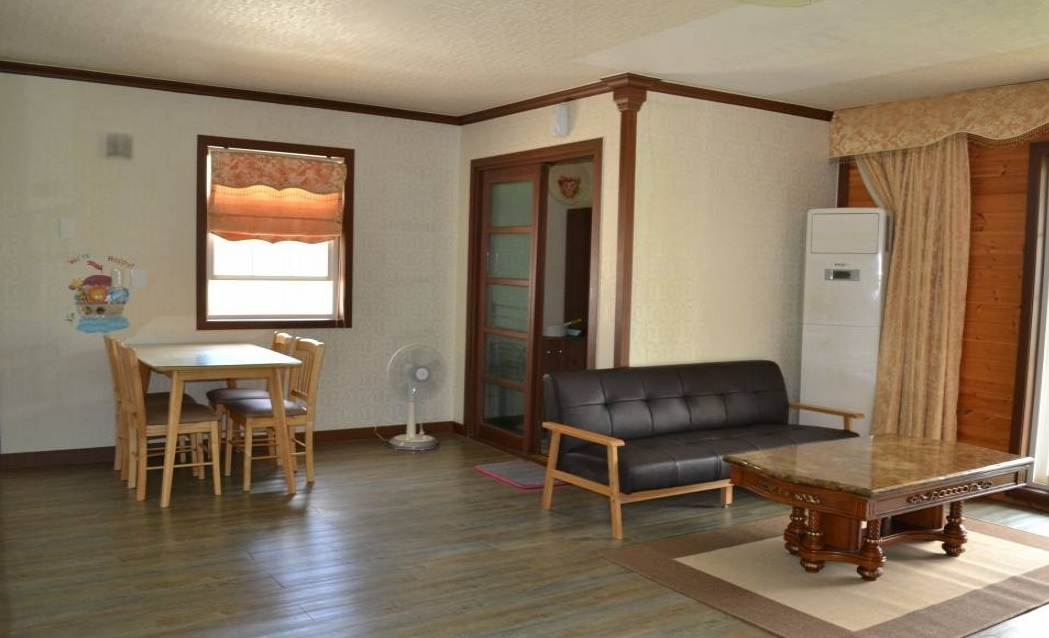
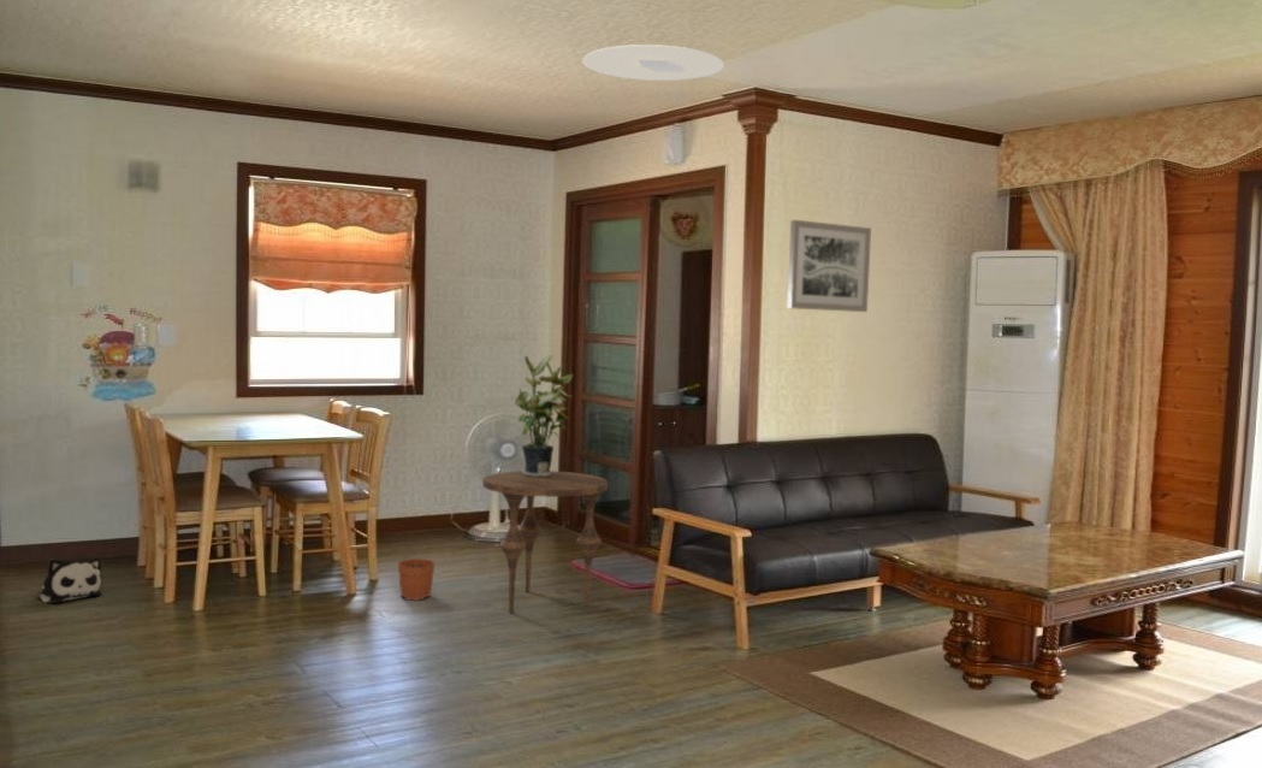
+ ceiling light [581,43,725,82]
+ wall art [786,219,872,313]
+ side table [481,469,609,614]
+ plush toy [36,557,103,604]
+ potted plant [514,354,574,477]
+ plant pot [397,545,436,602]
